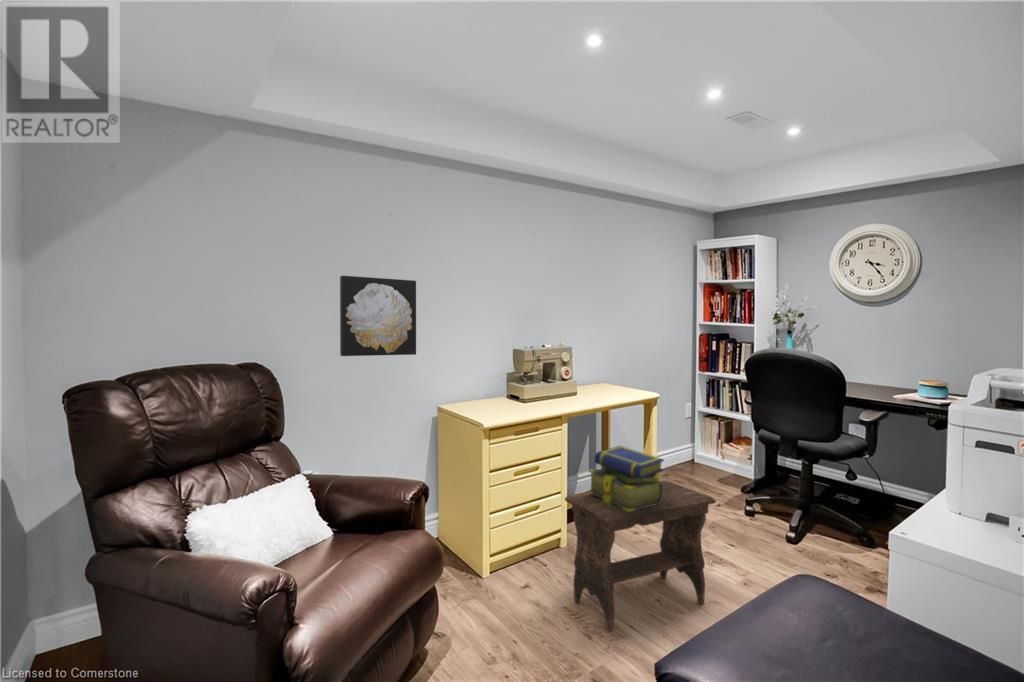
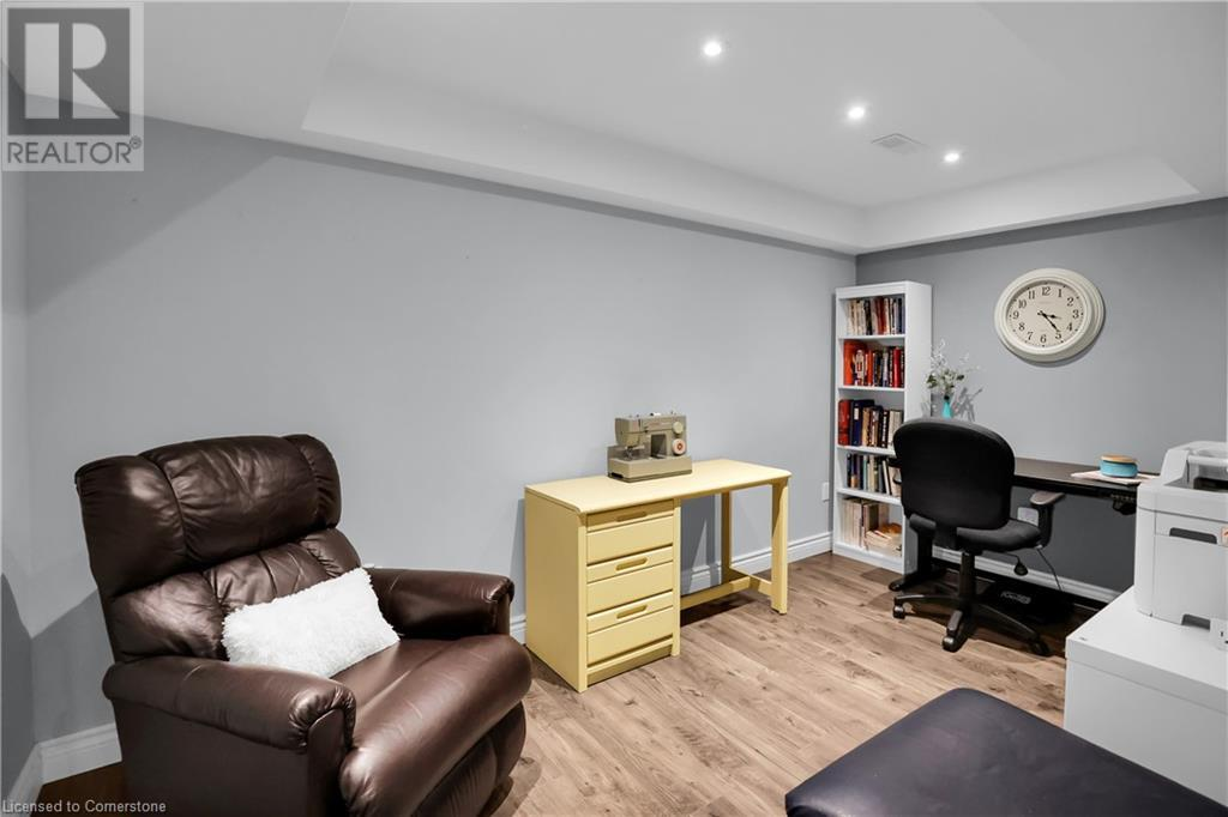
- wall art [339,275,417,357]
- stack of books [587,445,665,512]
- footstool [564,479,717,633]
